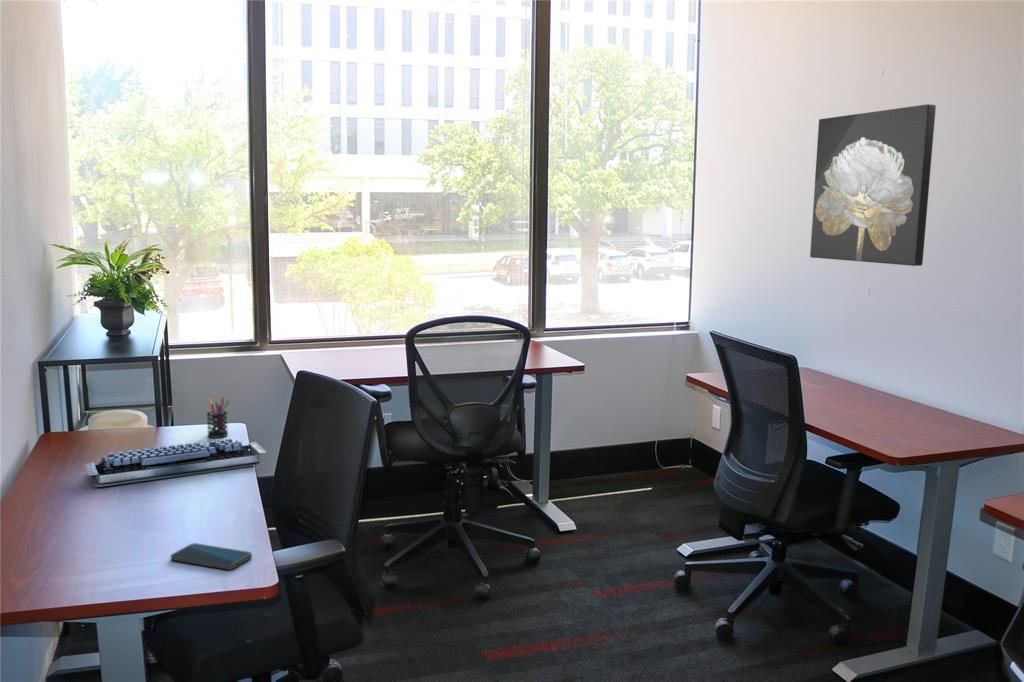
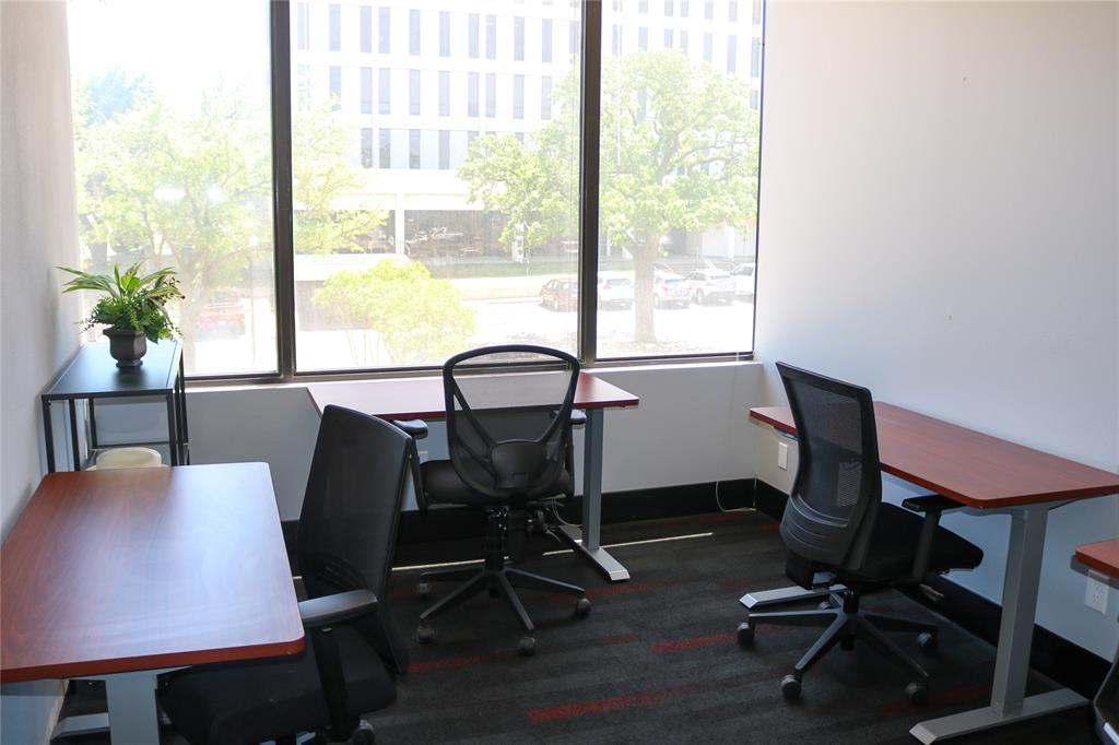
- pen holder [206,396,231,439]
- smartphone [170,542,253,571]
- wall art [809,103,937,267]
- computer keyboard [84,438,268,488]
